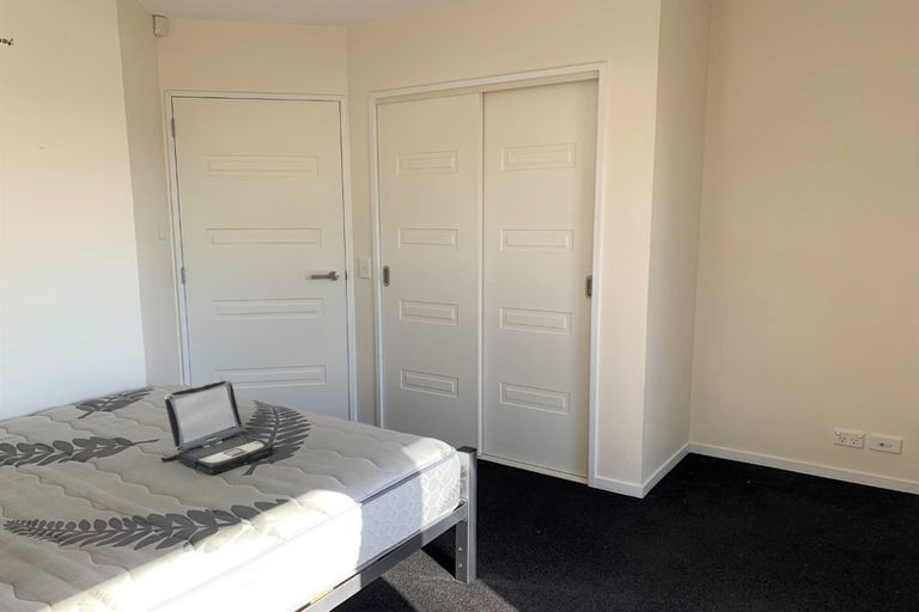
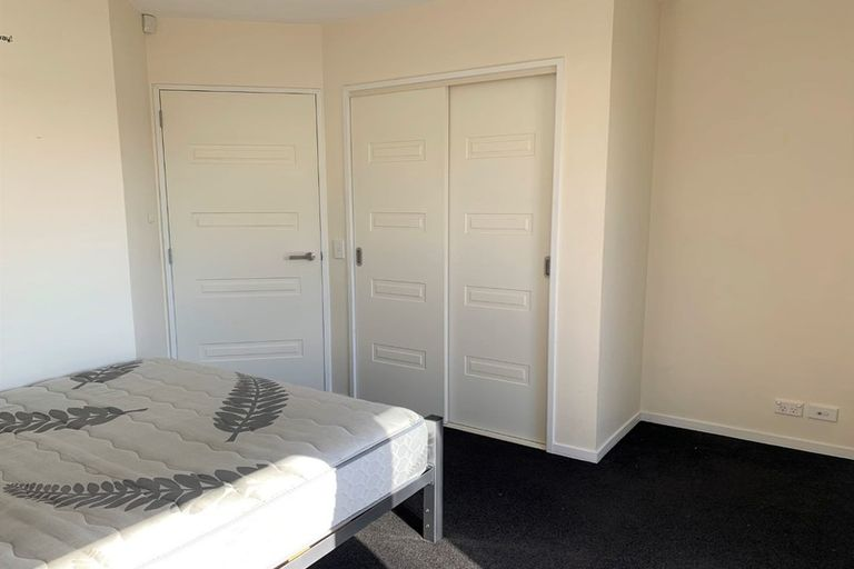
- laptop [160,379,274,476]
